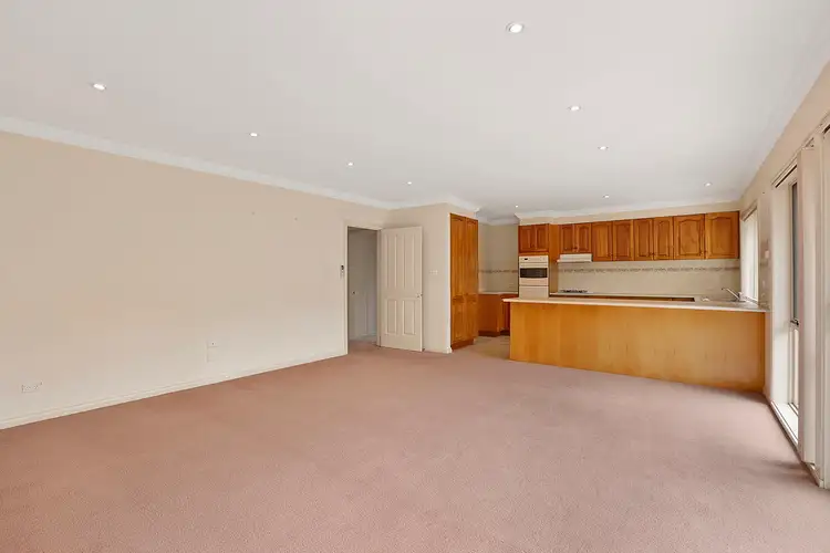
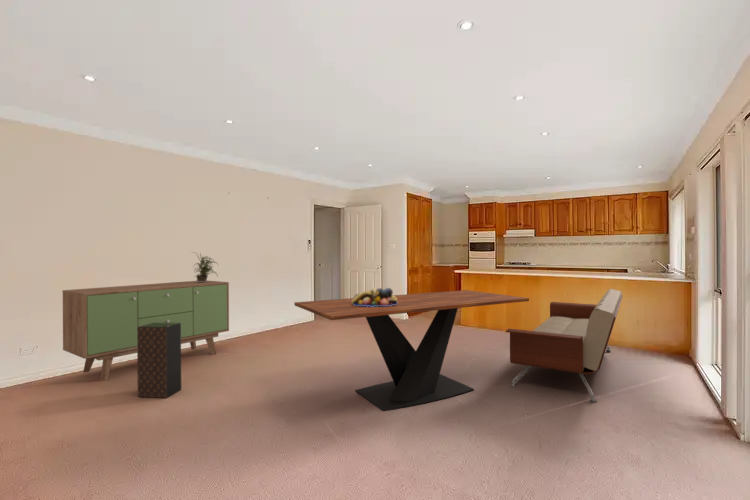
+ sofa [505,288,624,404]
+ potted plant [191,251,220,282]
+ dining table [293,289,530,412]
+ sideboard [61,280,230,382]
+ speaker [136,322,182,399]
+ fruit bowl [352,287,398,307]
